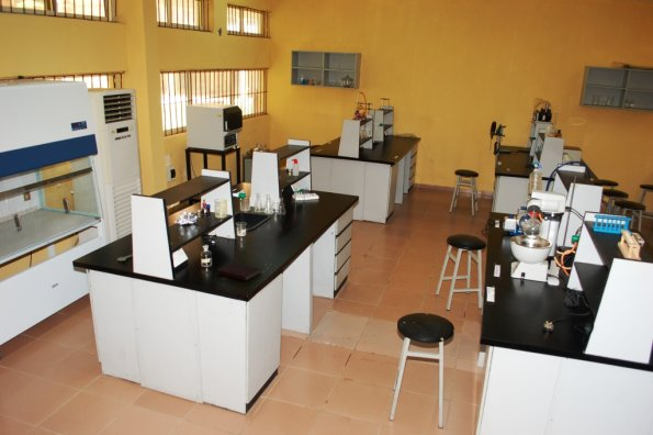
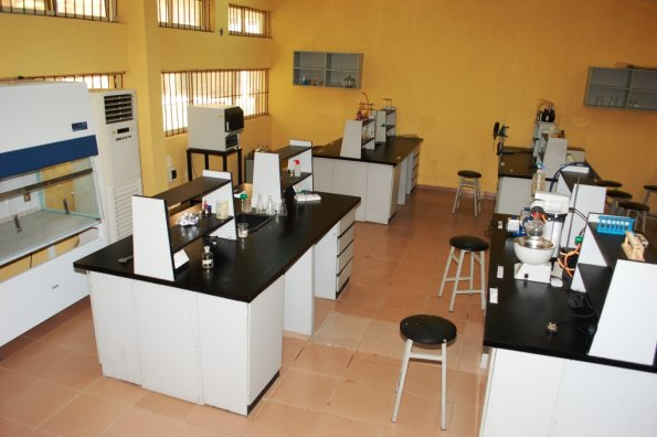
- notebook [215,261,261,282]
